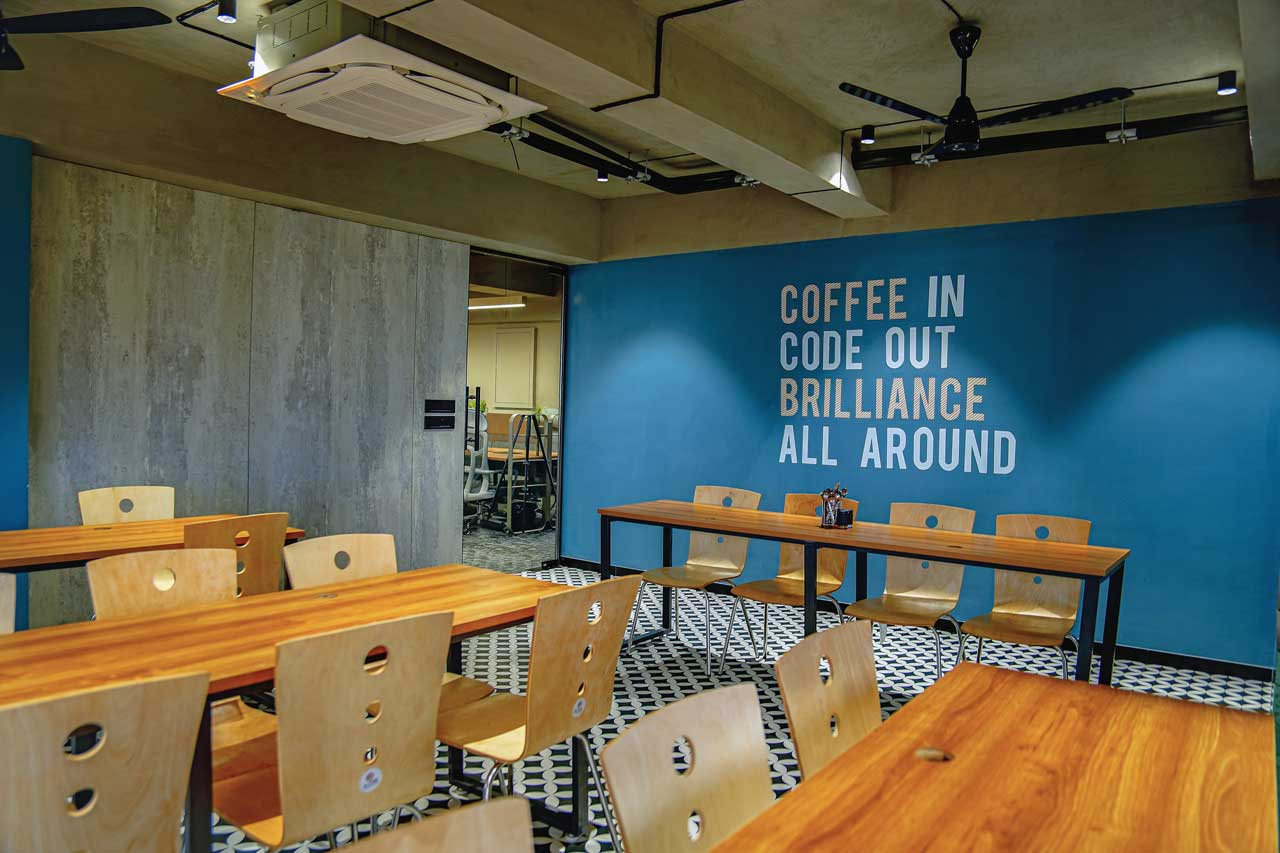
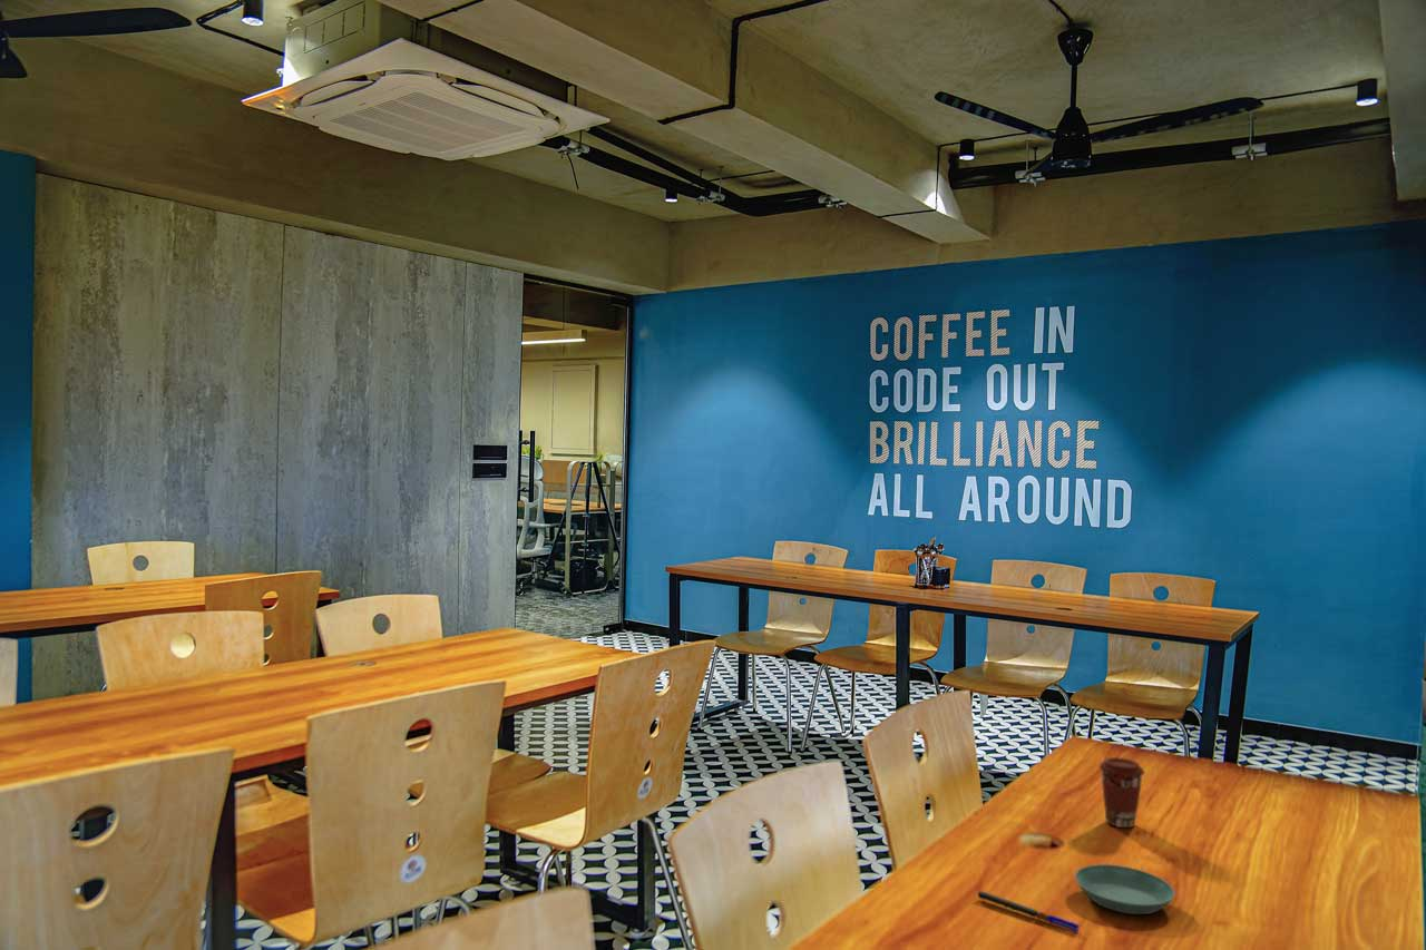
+ saucer [1074,863,1176,915]
+ coffee cup [1097,756,1146,829]
+ pen [977,890,1080,934]
